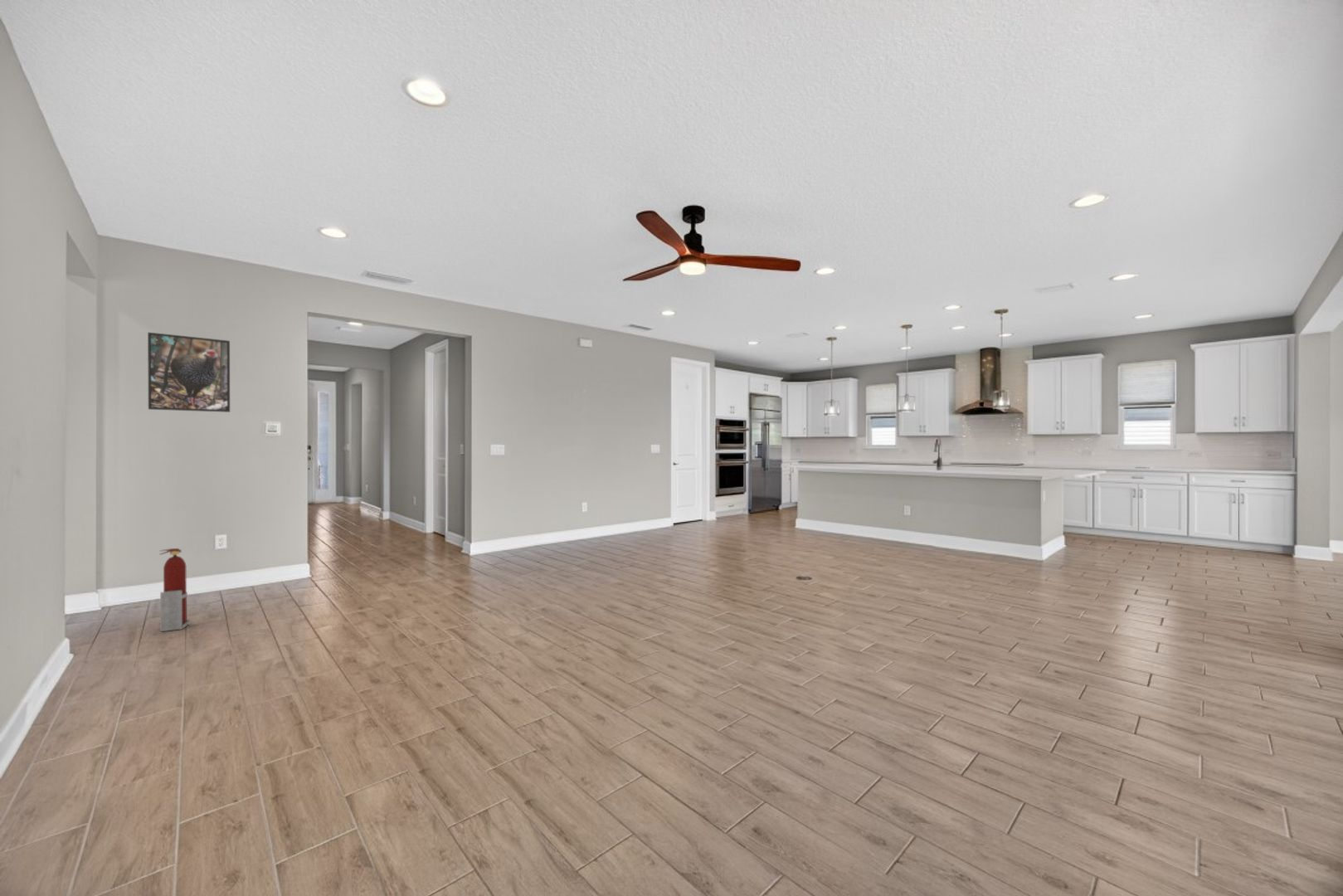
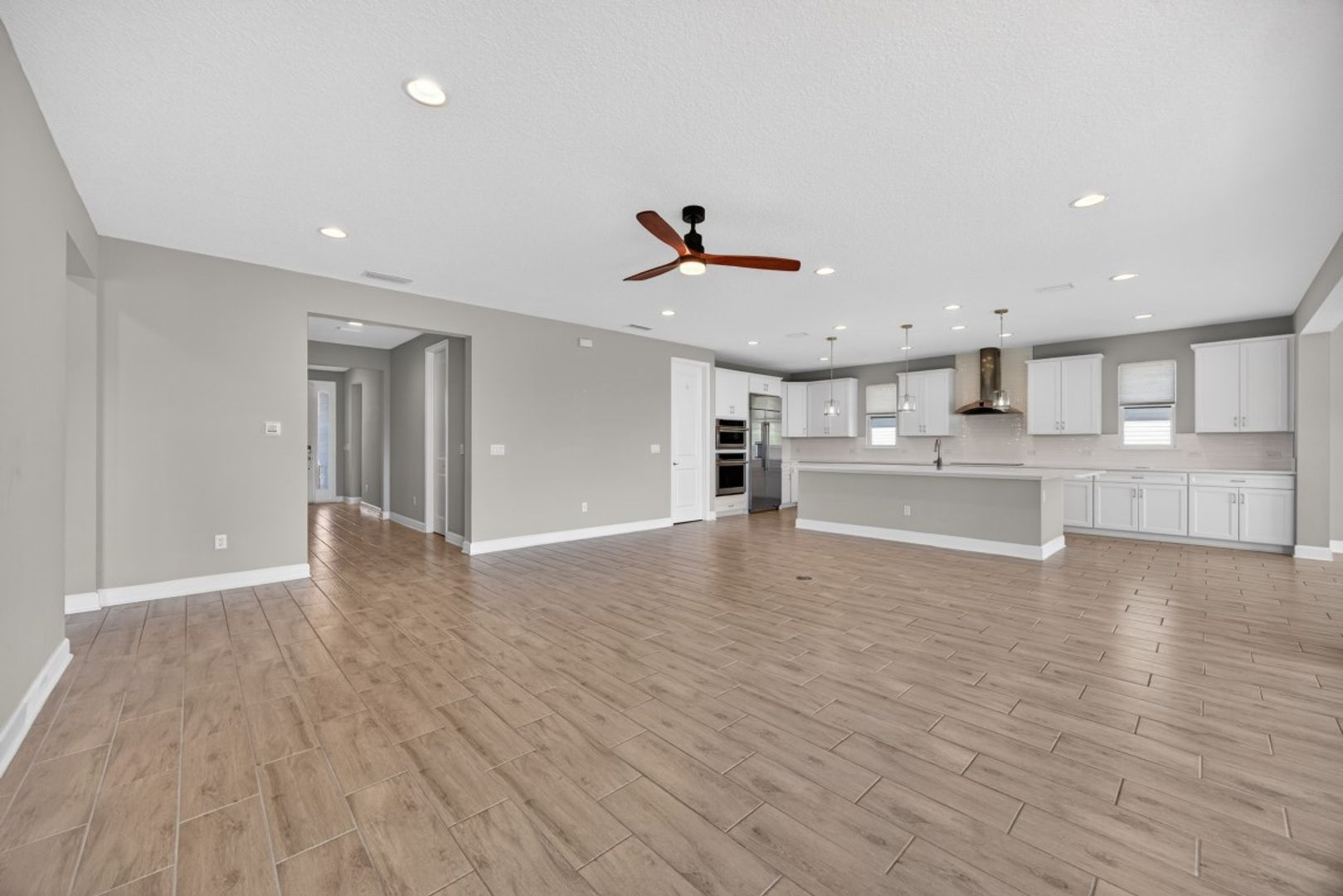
- fire extinguisher [158,548,191,632]
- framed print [147,332,231,413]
